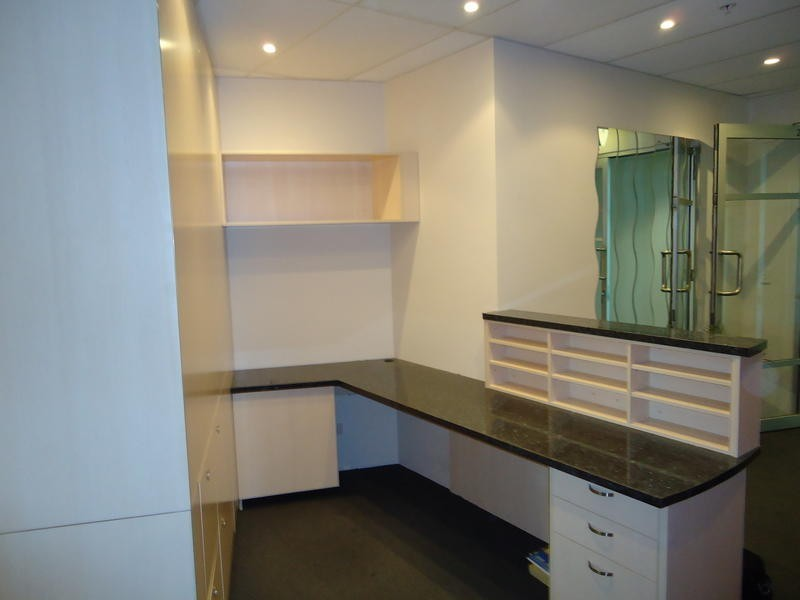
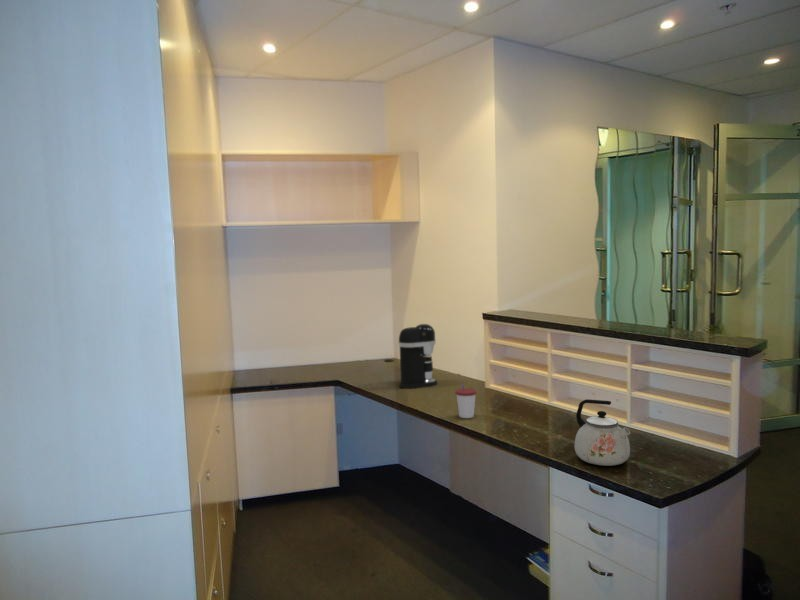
+ coffee maker [398,323,438,390]
+ kettle [574,398,631,467]
+ cup [454,383,478,419]
